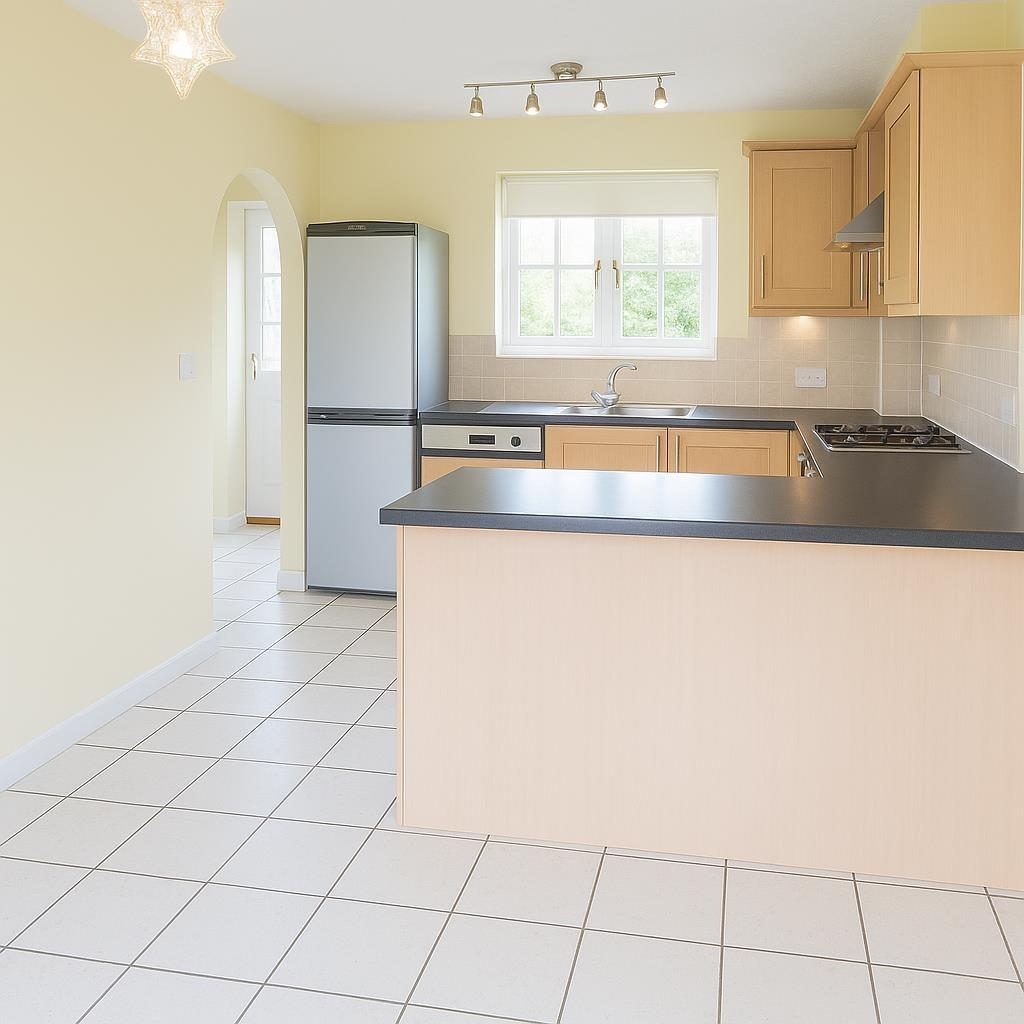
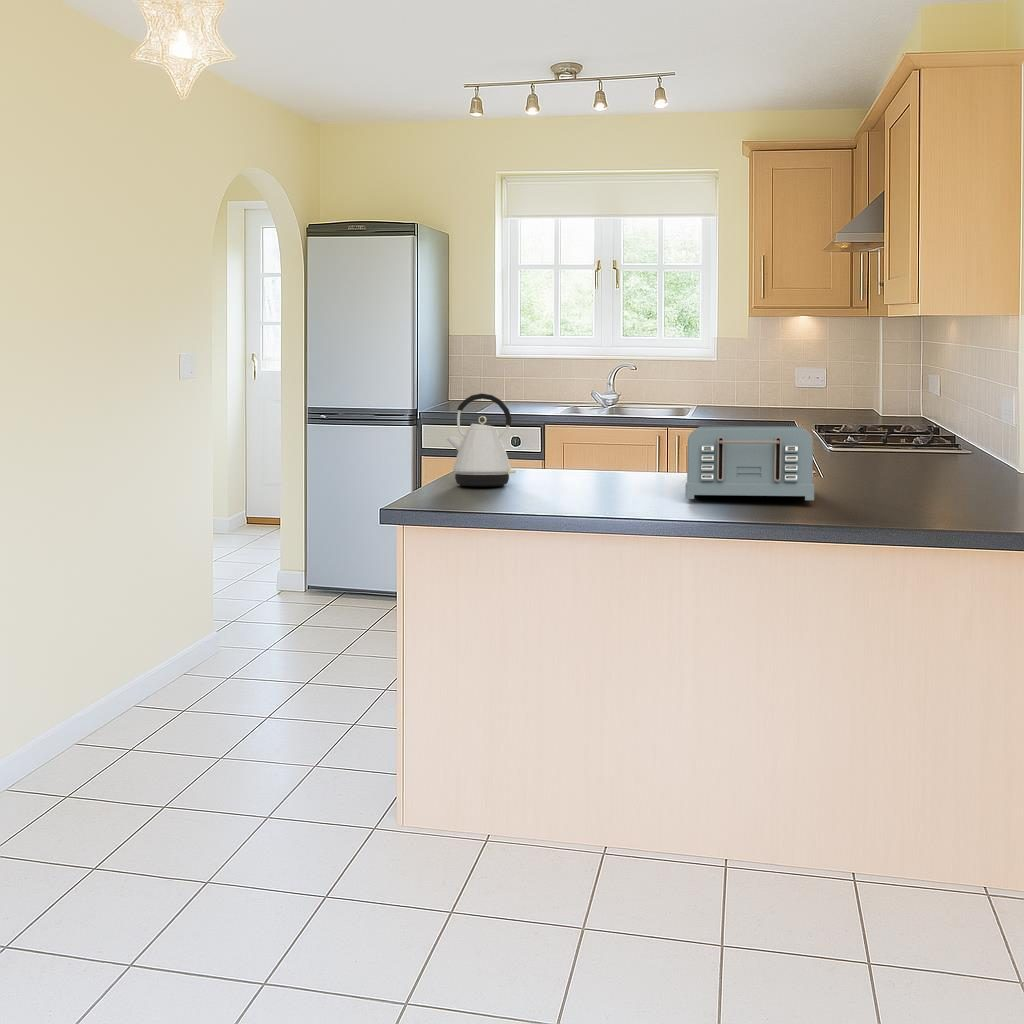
+ kettle [446,392,517,487]
+ toaster [684,425,815,501]
